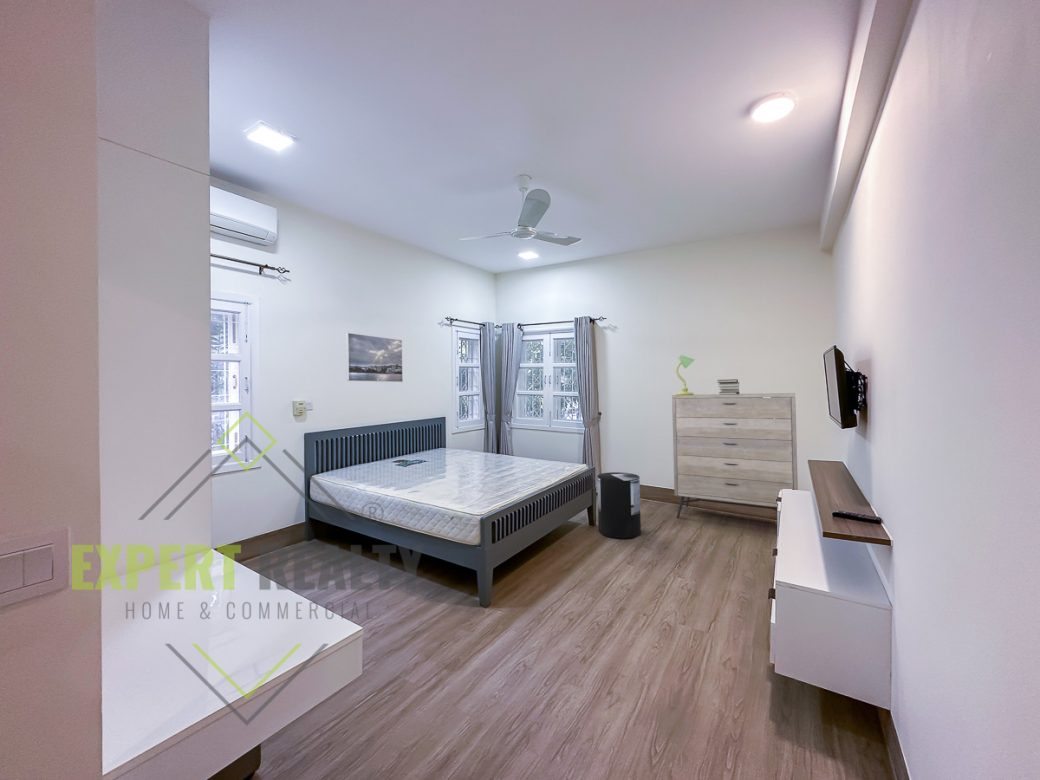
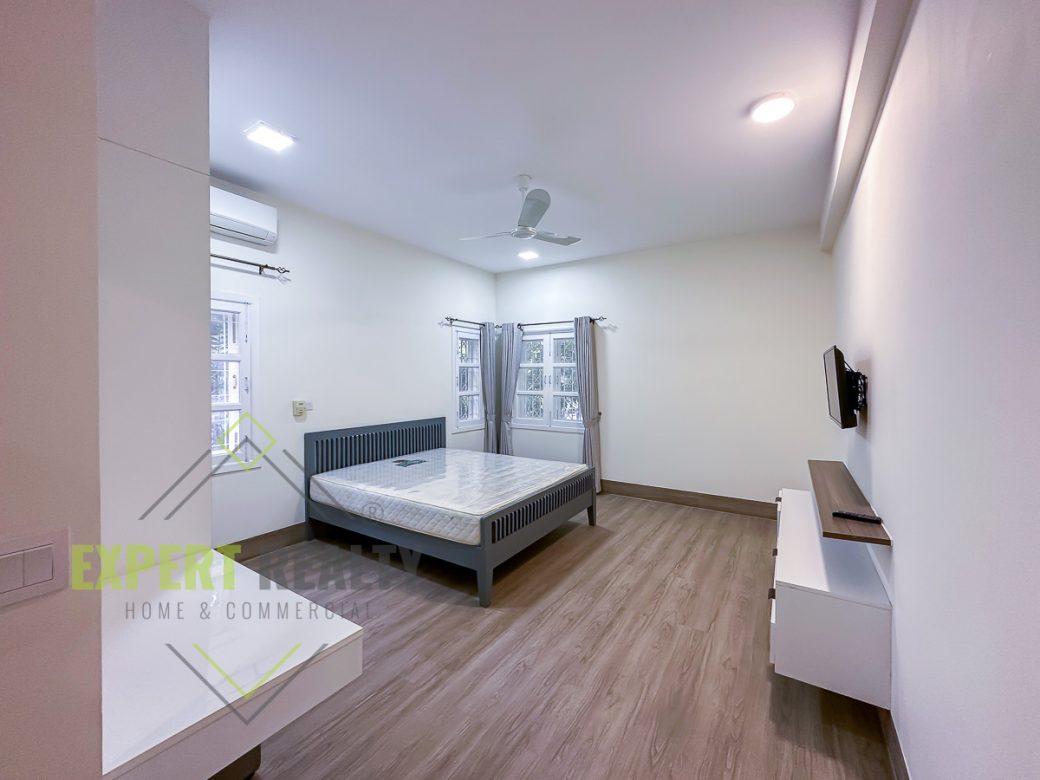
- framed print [345,332,404,383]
- table lamp [675,354,695,395]
- book stack [716,378,740,395]
- trash can [596,471,642,539]
- dresser [671,392,799,519]
